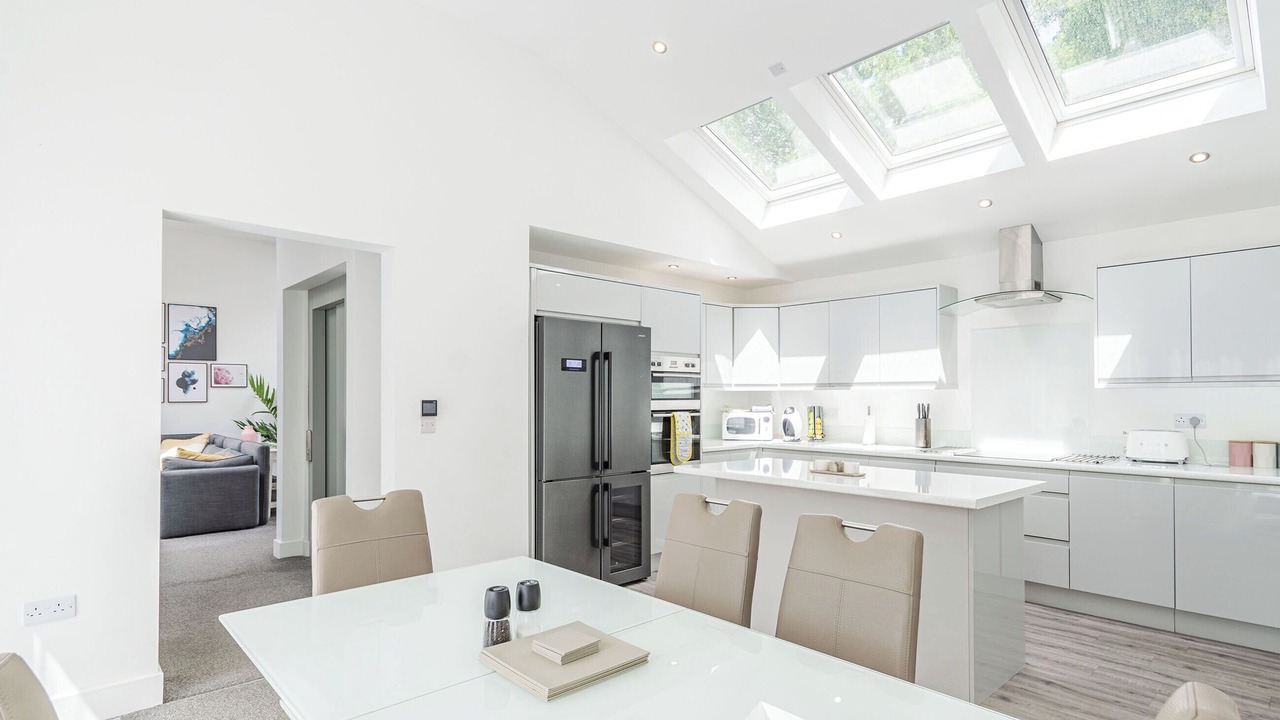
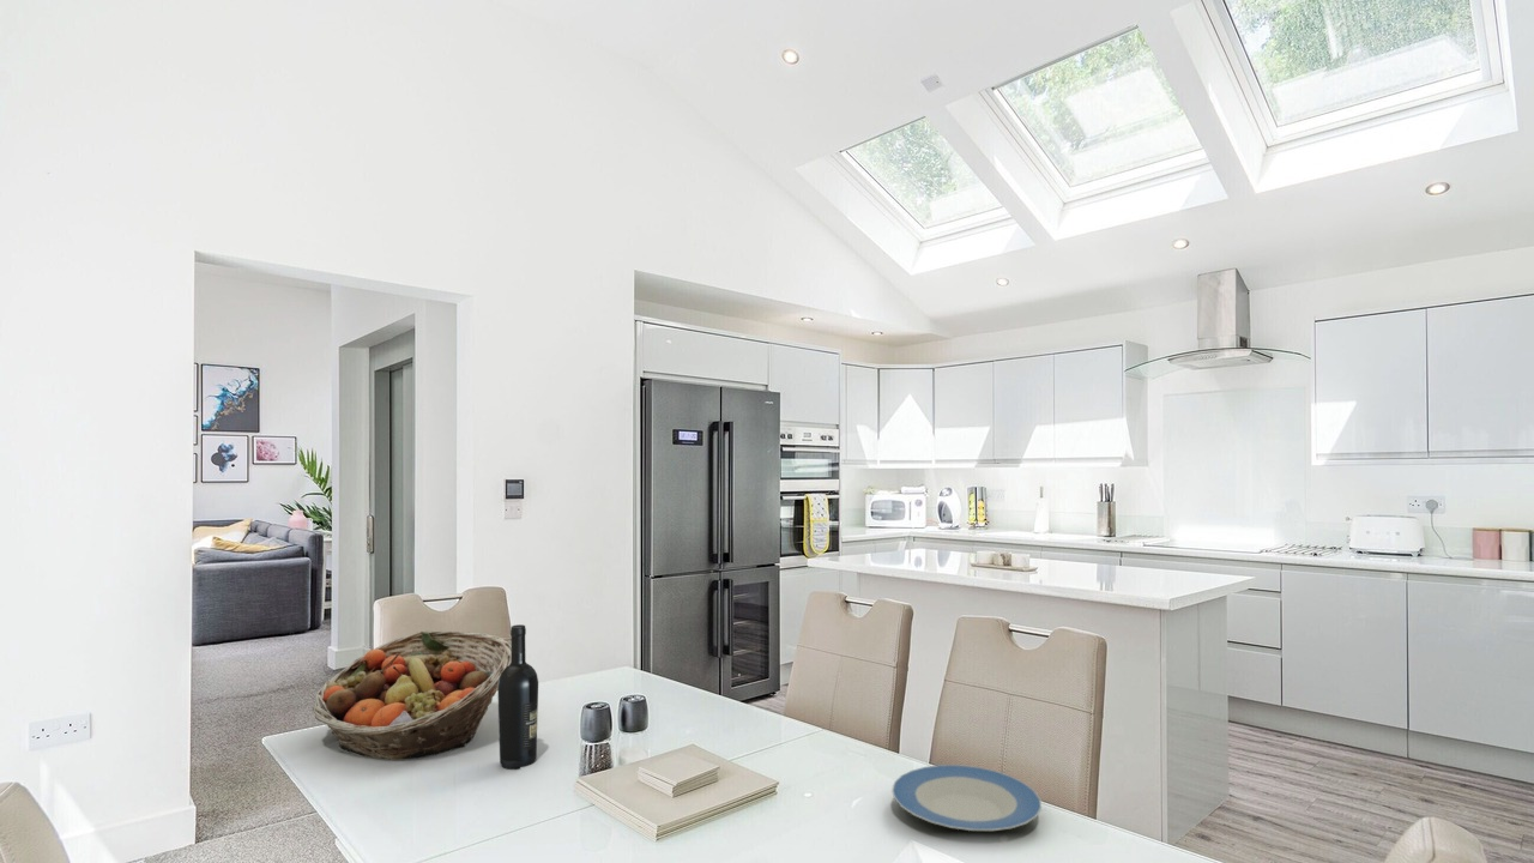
+ plate [890,764,1043,832]
+ fruit basket [312,629,512,761]
+ wine bottle [496,623,539,771]
